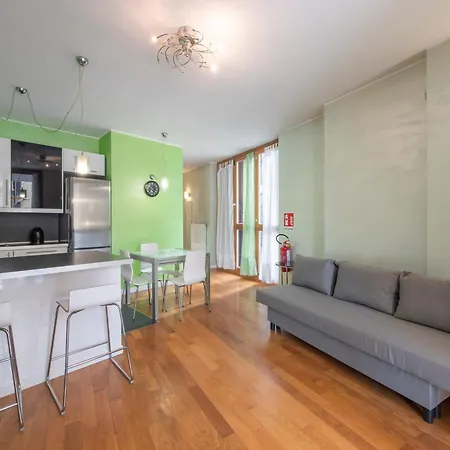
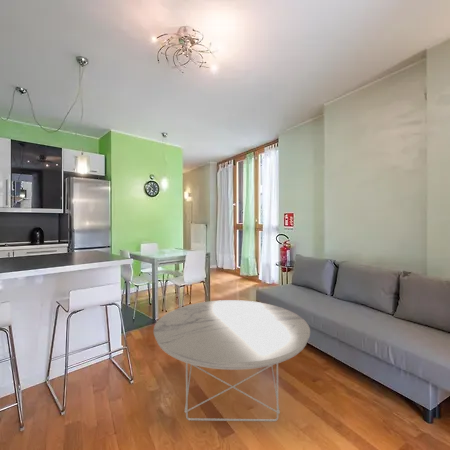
+ coffee table [153,299,311,422]
